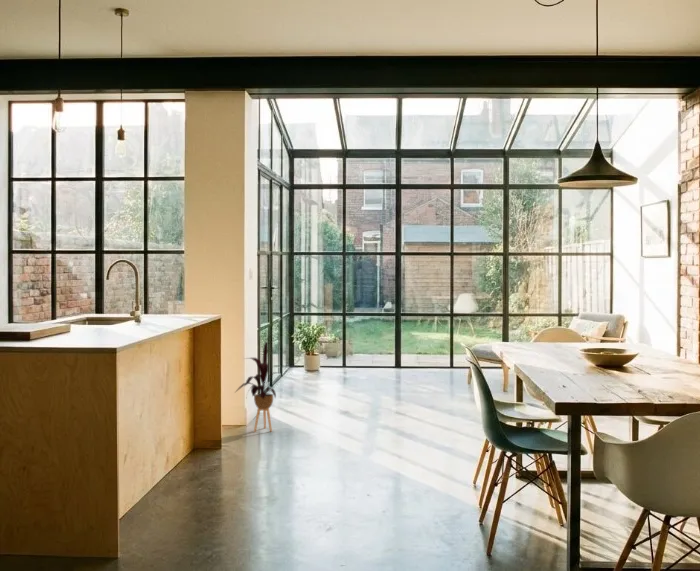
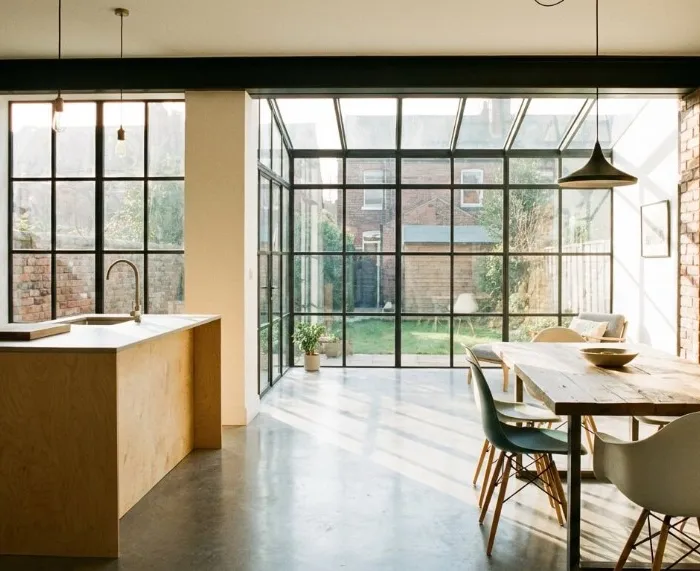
- house plant [233,341,282,433]
